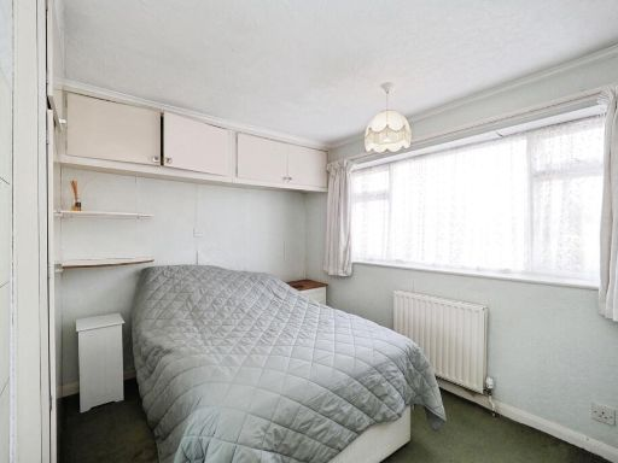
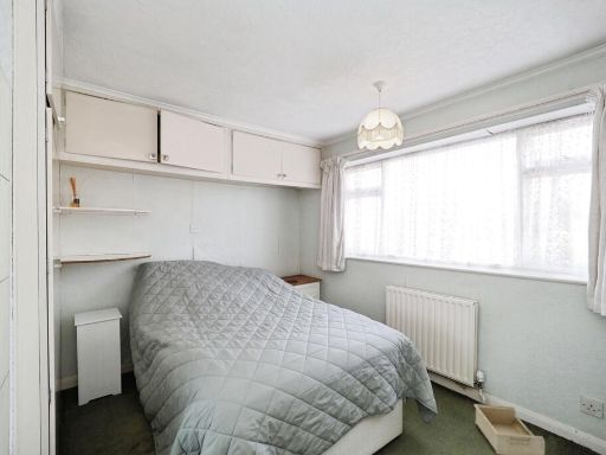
+ storage bin [473,403,546,455]
